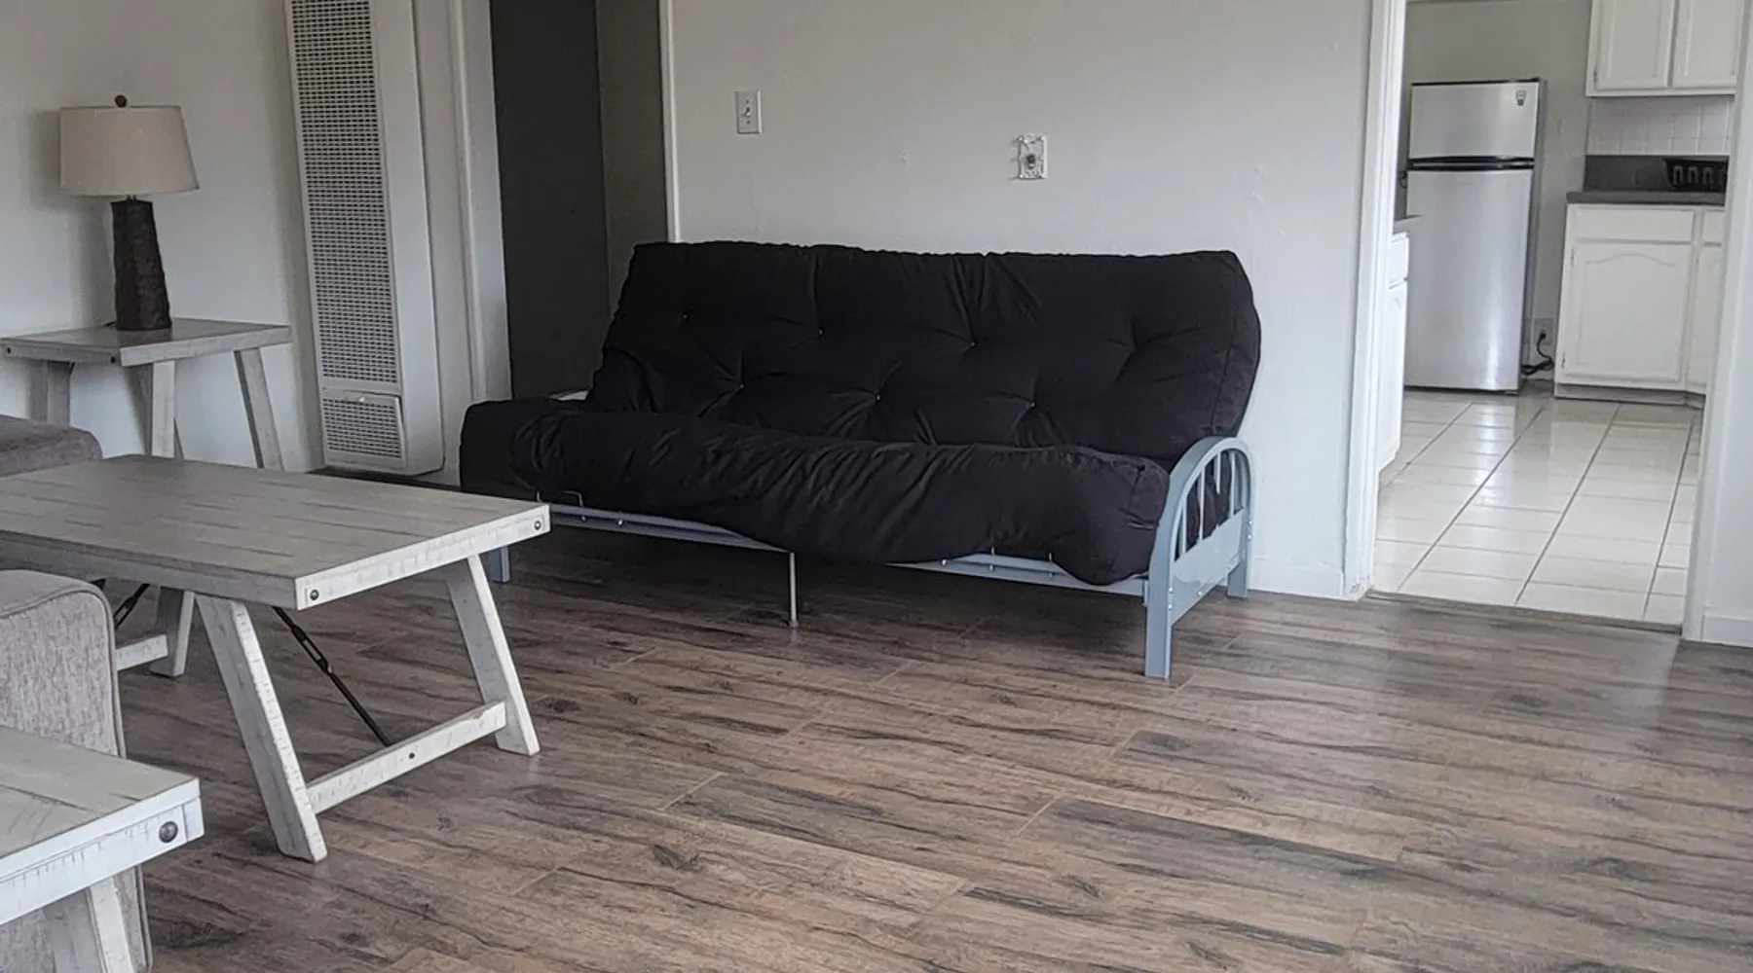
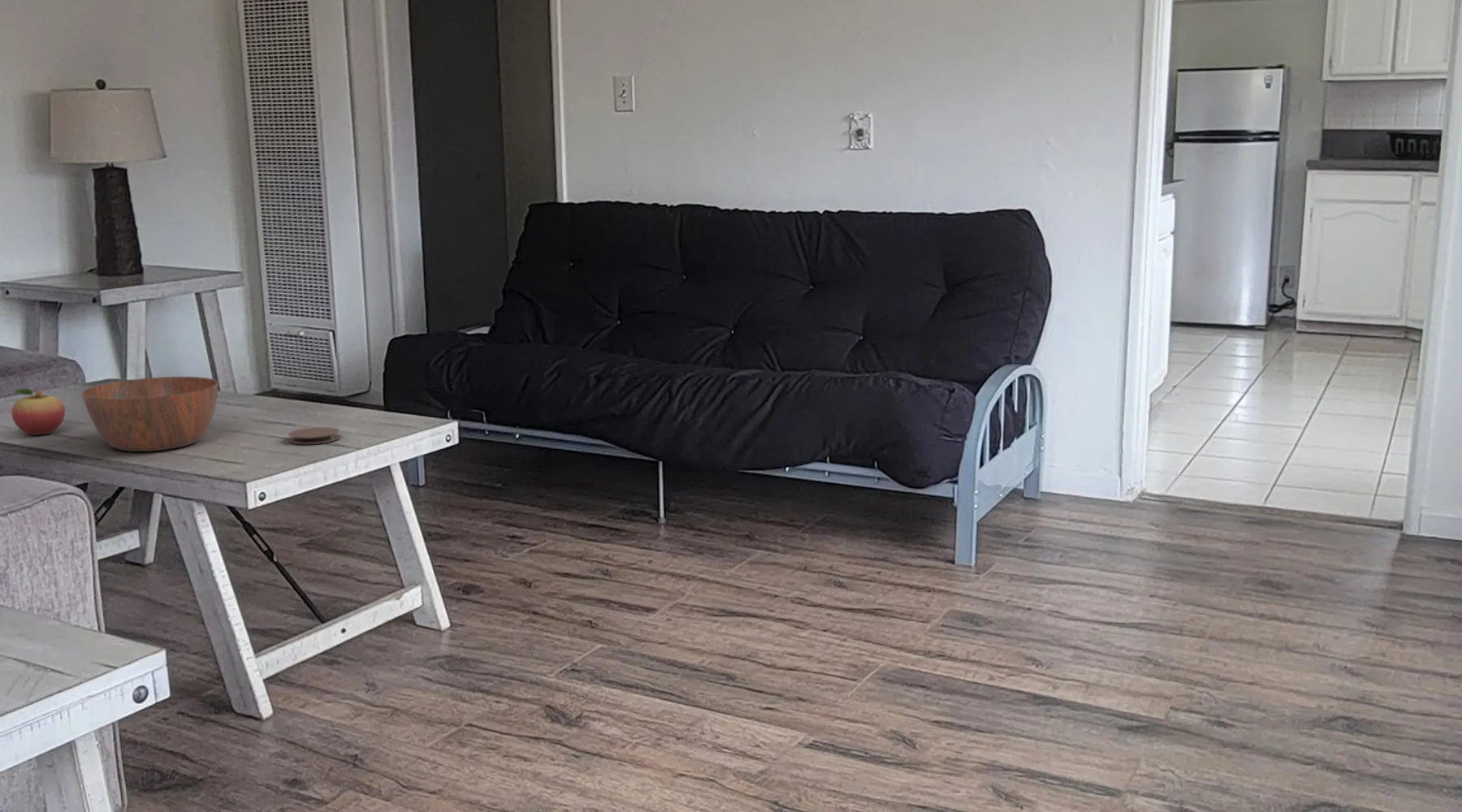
+ coaster [288,426,341,445]
+ bowl [81,376,219,452]
+ fruit [11,387,66,436]
